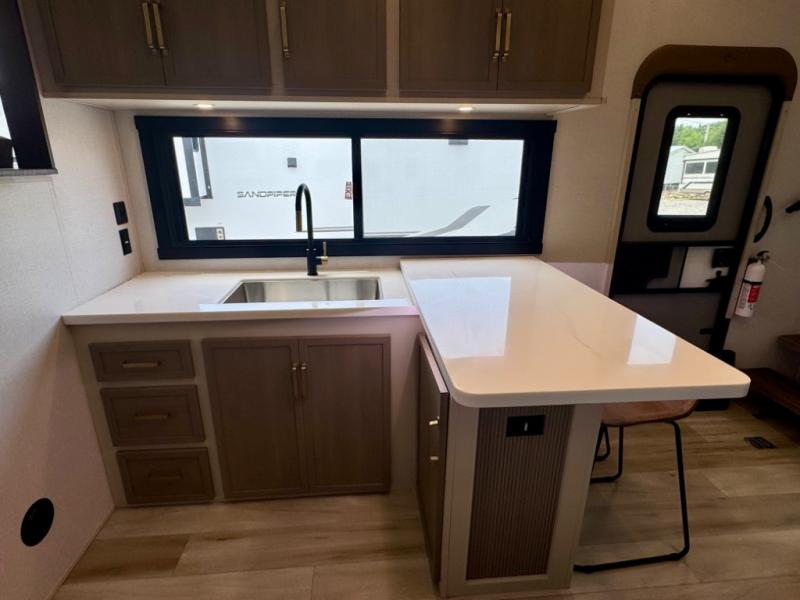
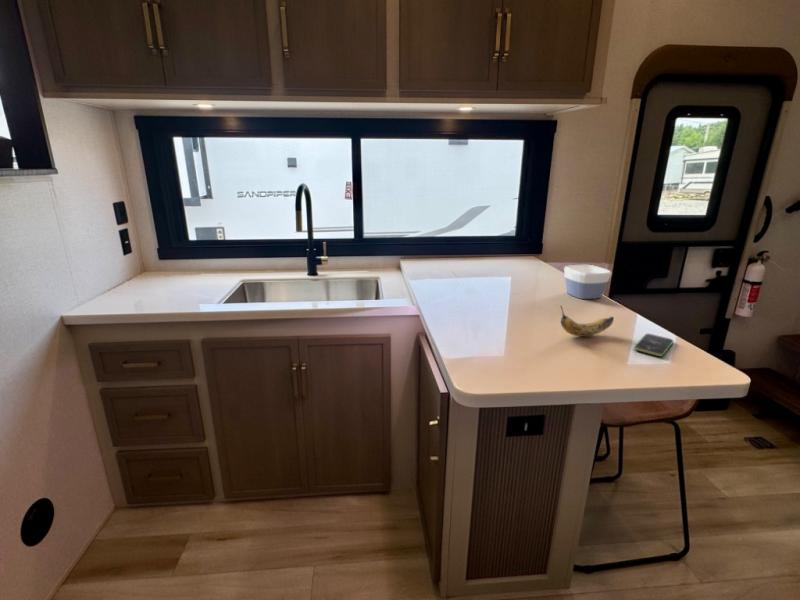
+ banana [559,304,615,338]
+ bowl [563,264,613,300]
+ smartphone [633,333,674,358]
